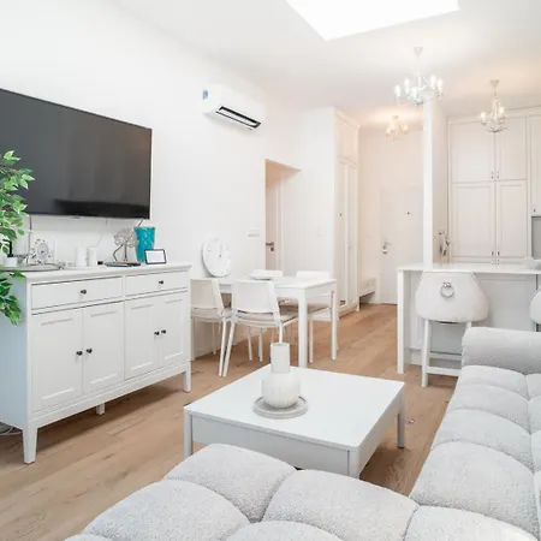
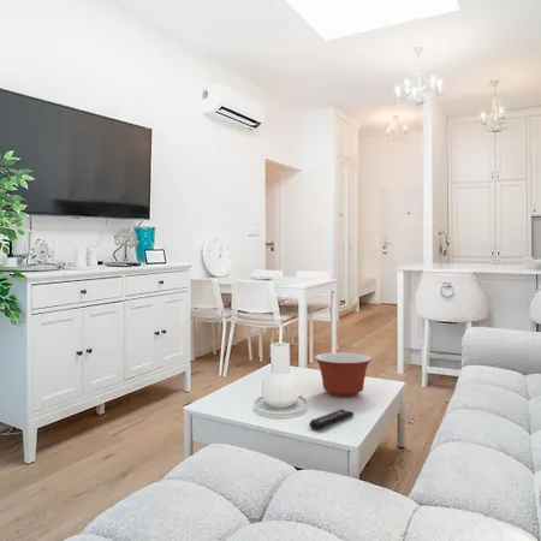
+ remote control [309,409,355,430]
+ mixing bowl [314,351,373,398]
